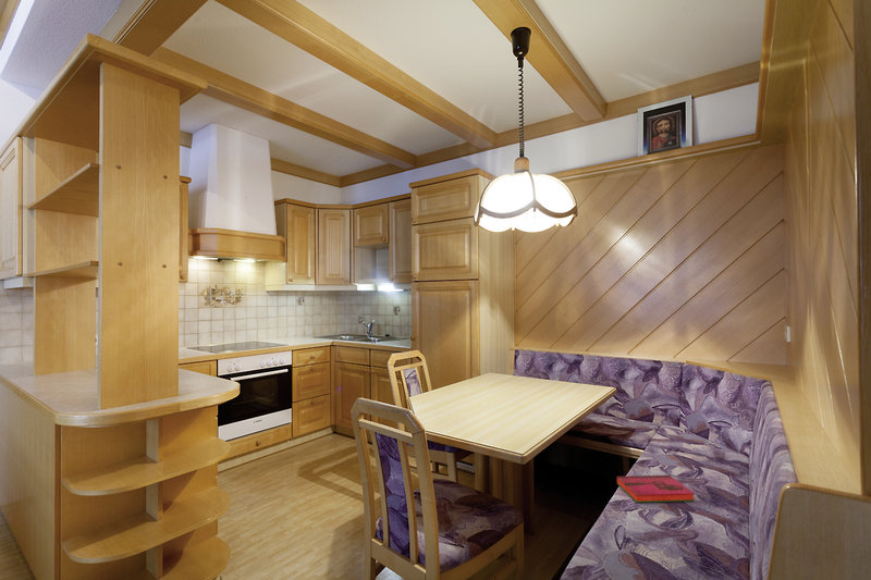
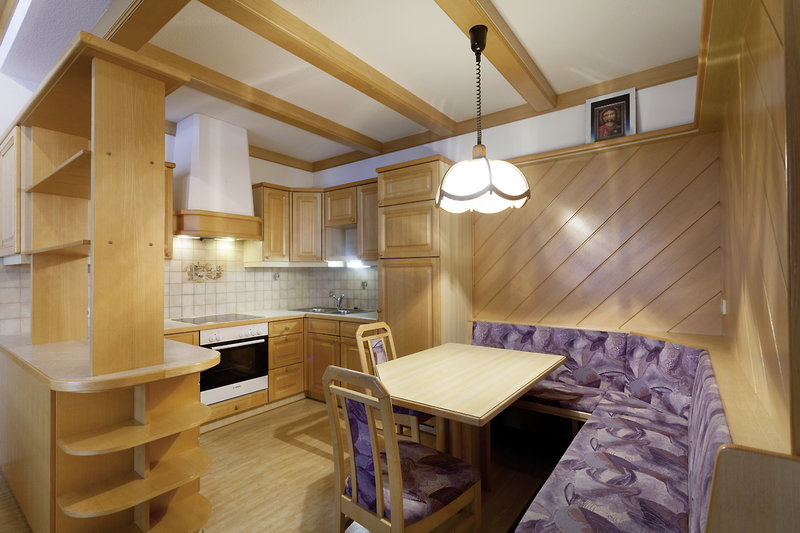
- hardback book [615,474,696,503]
